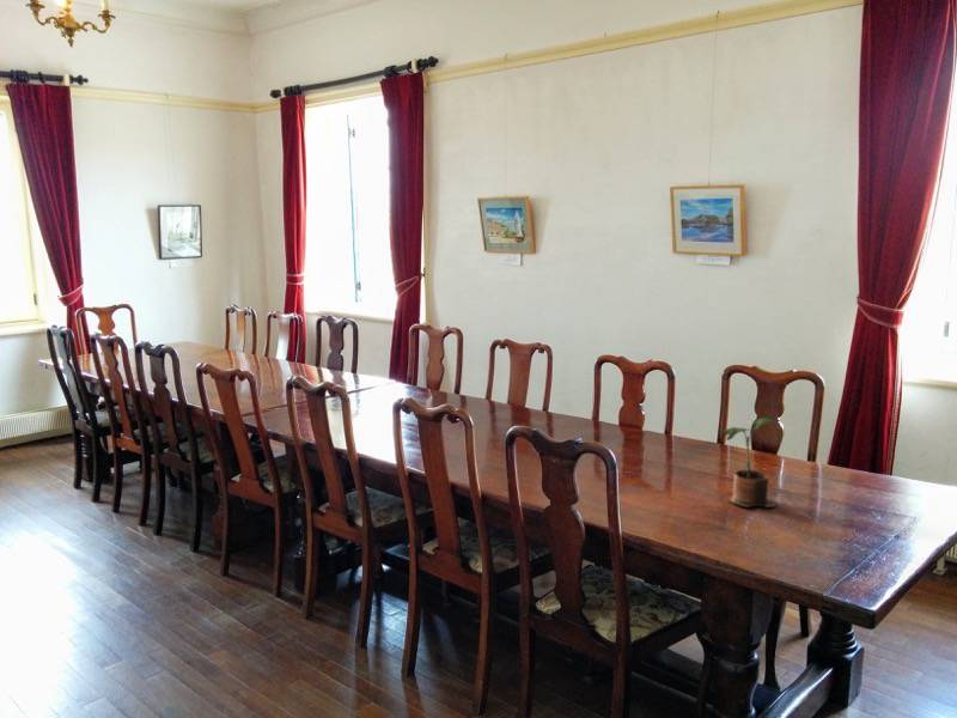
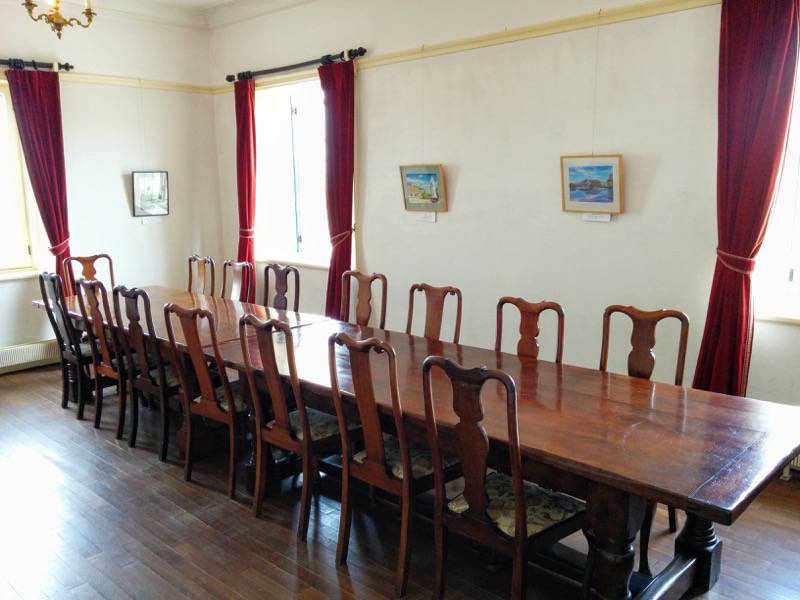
- potted plant [723,415,778,509]
